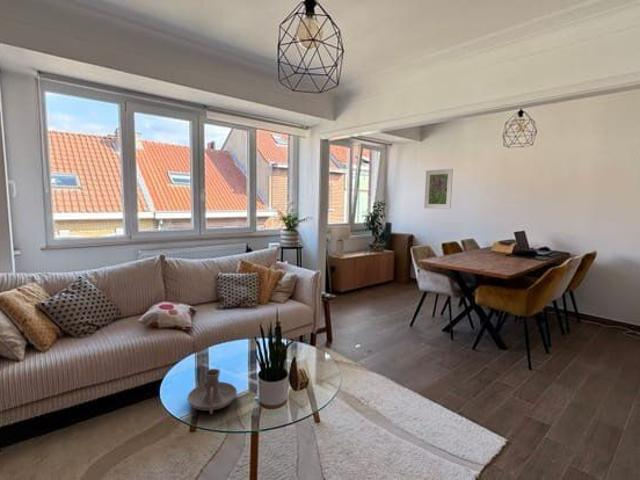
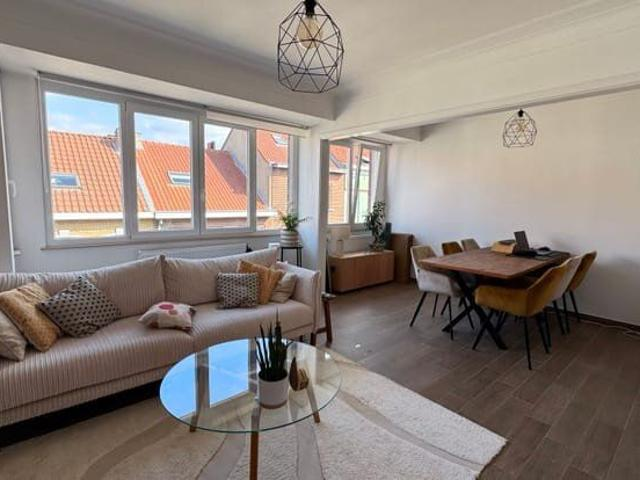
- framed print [423,168,454,210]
- candle holder [186,368,238,415]
